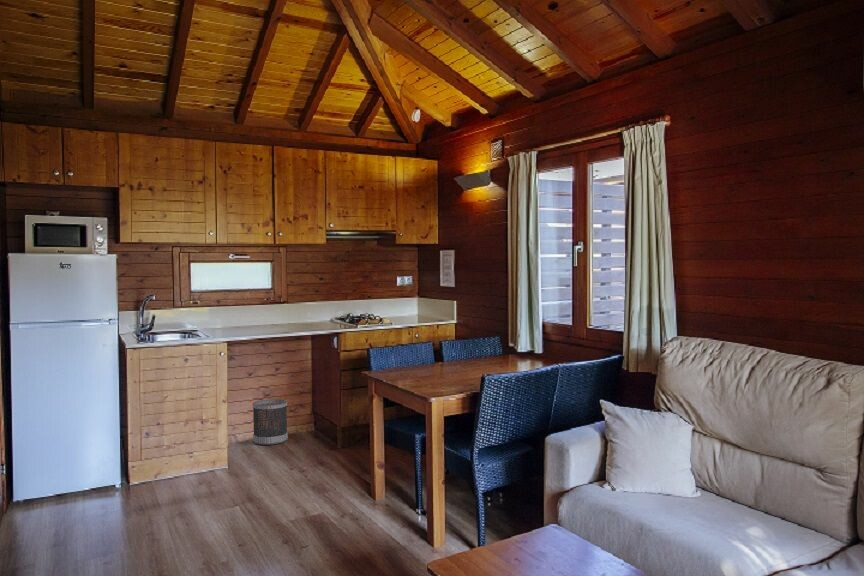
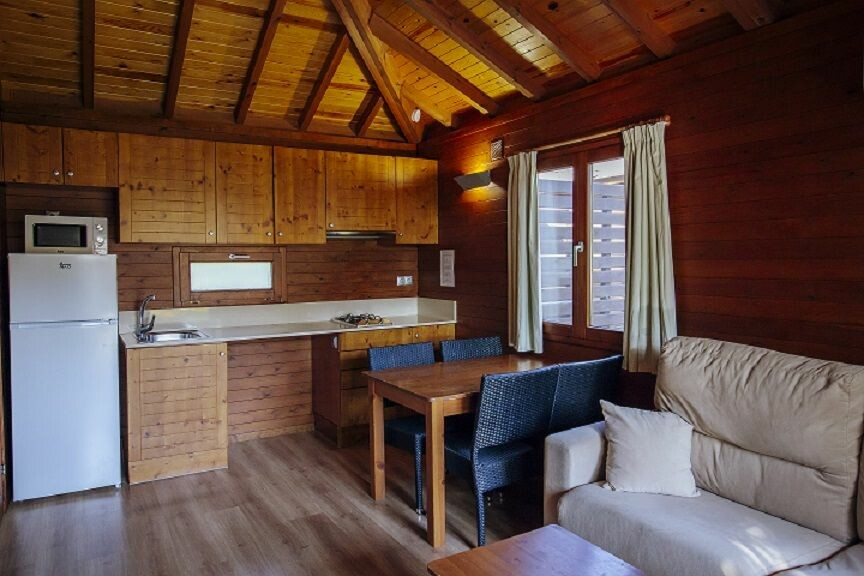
- wastebasket [252,398,289,446]
